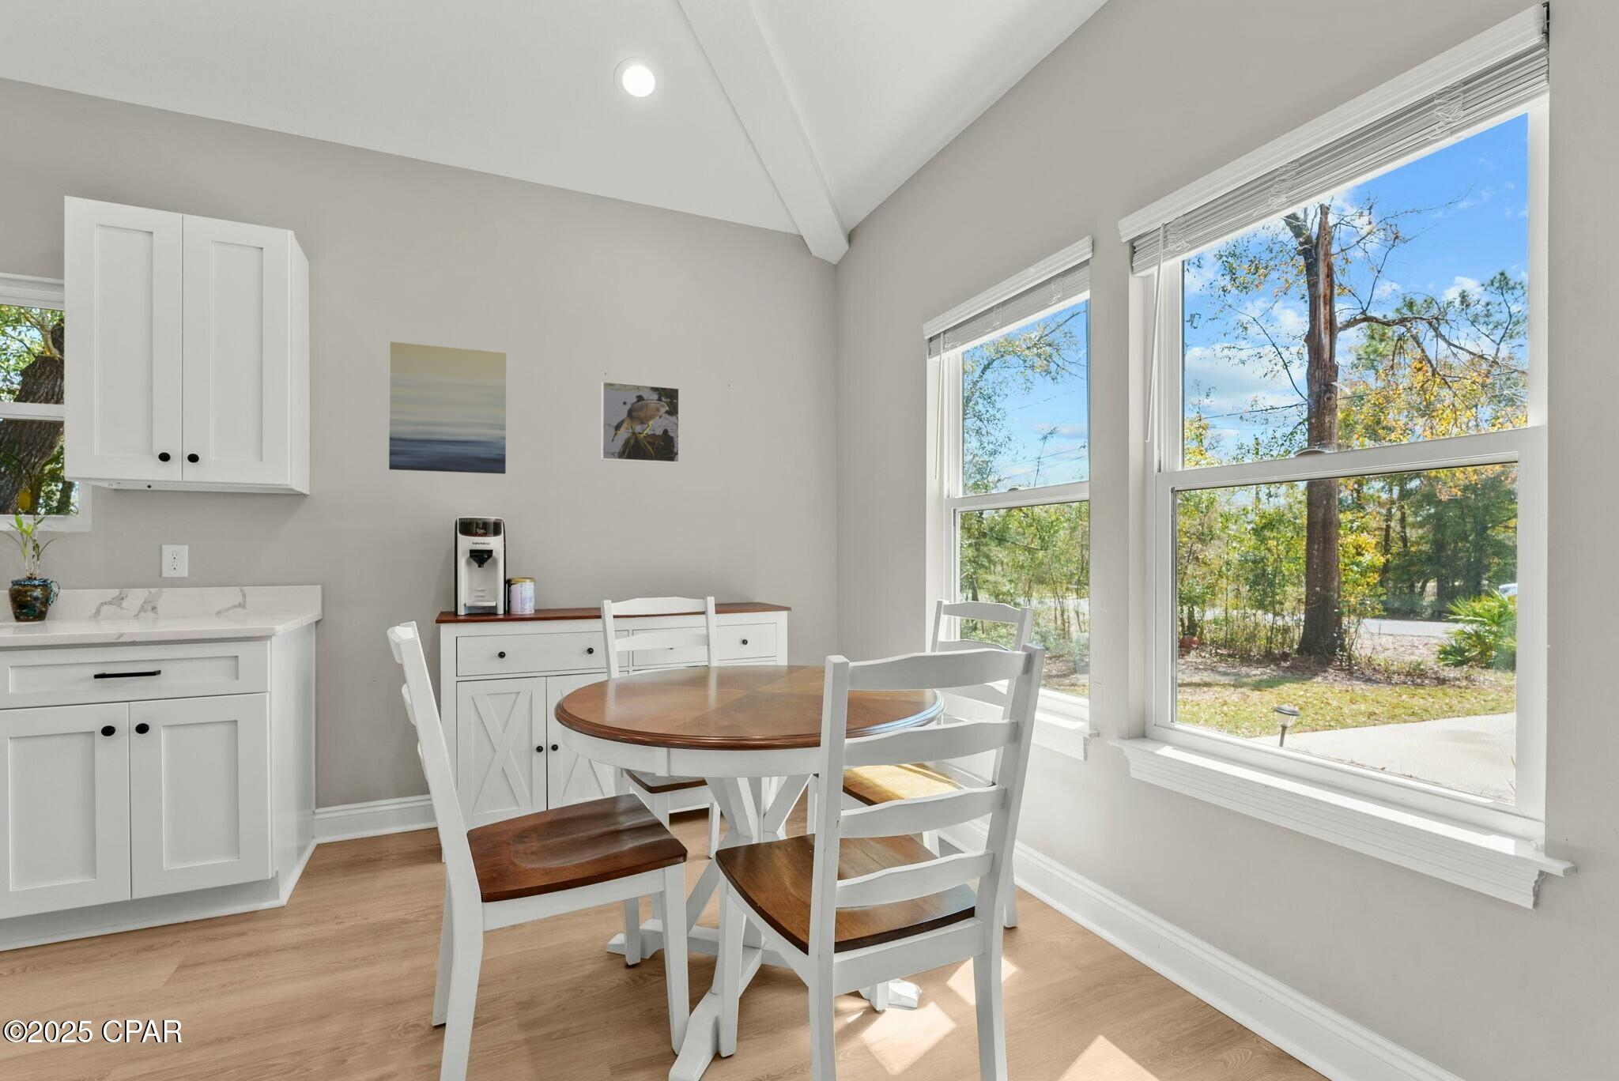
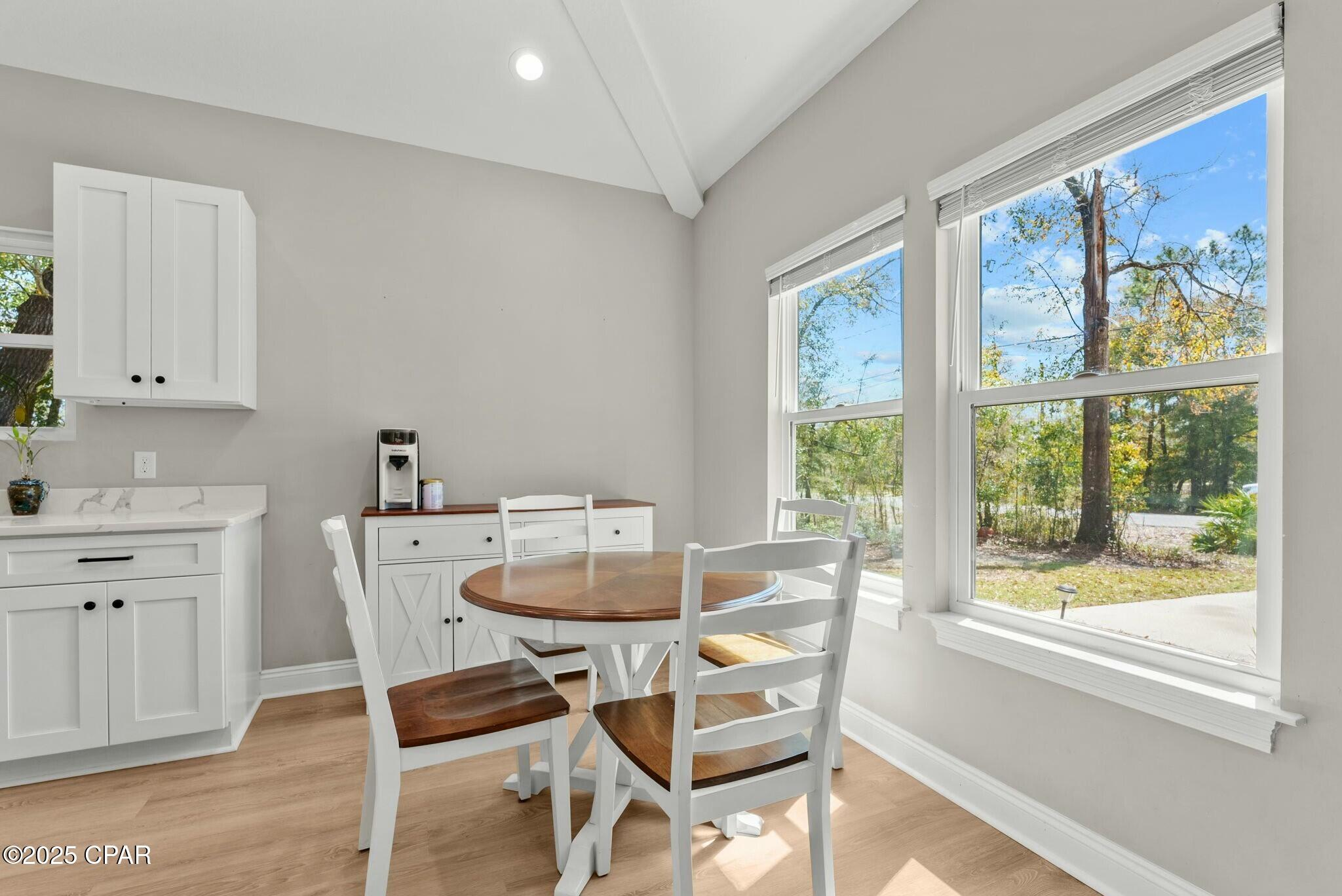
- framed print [600,381,680,466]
- wall art [388,340,507,475]
